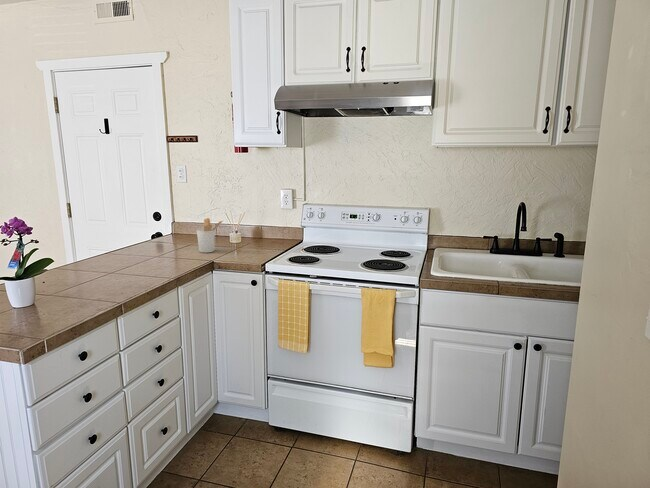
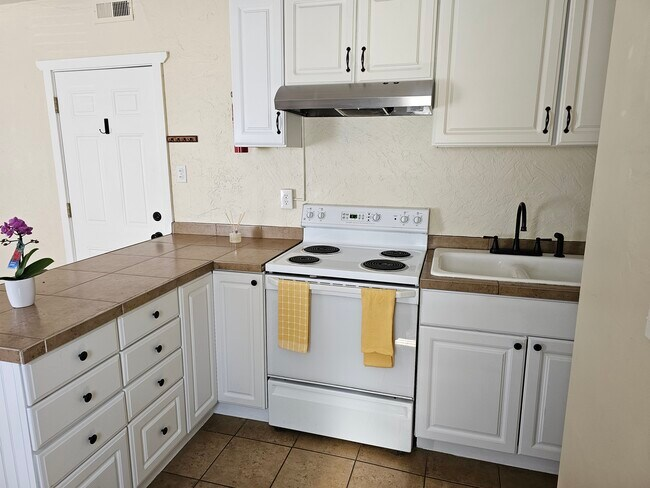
- utensil holder [196,217,225,254]
